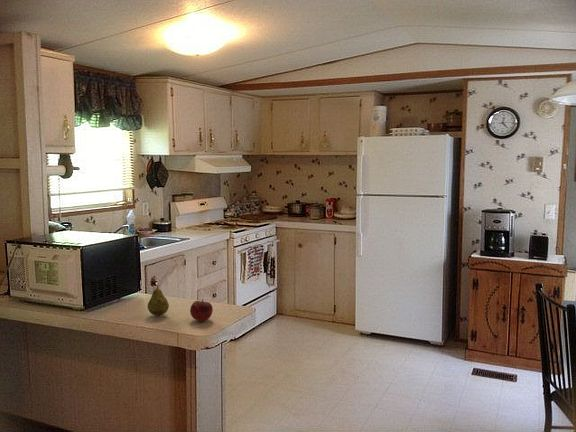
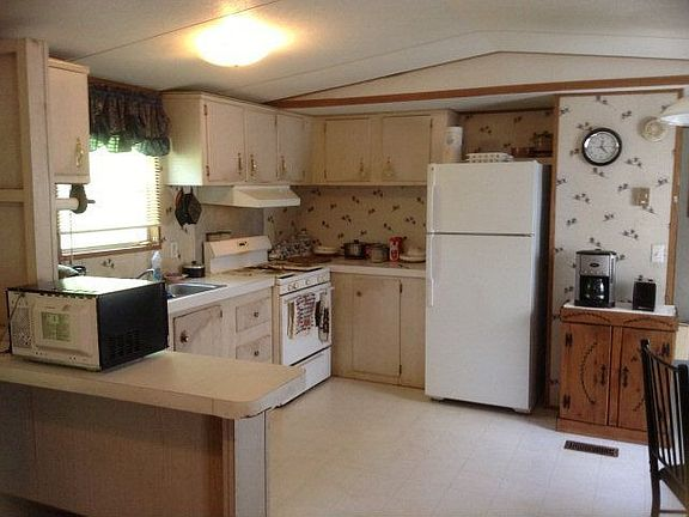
- fruit [146,284,170,317]
- fruit [189,299,214,322]
